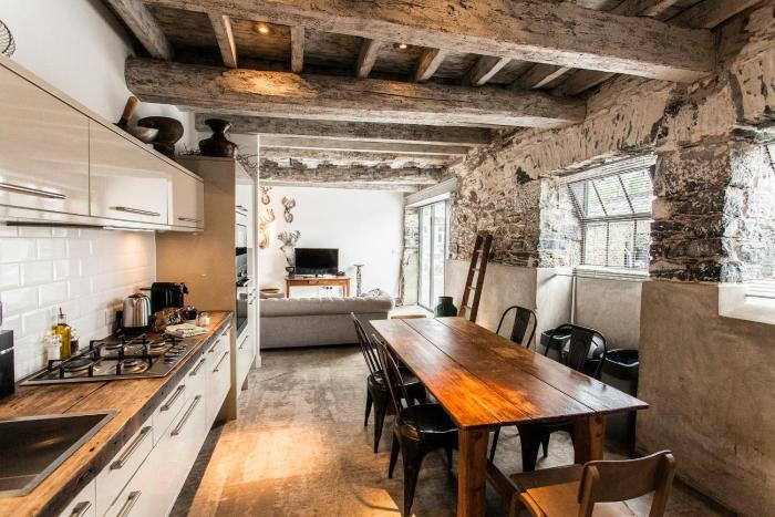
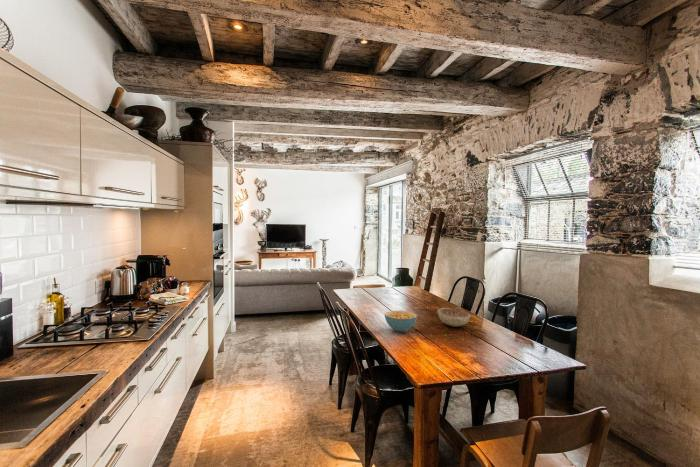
+ decorative bowl [437,307,471,328]
+ cereal bowl [384,310,418,333]
